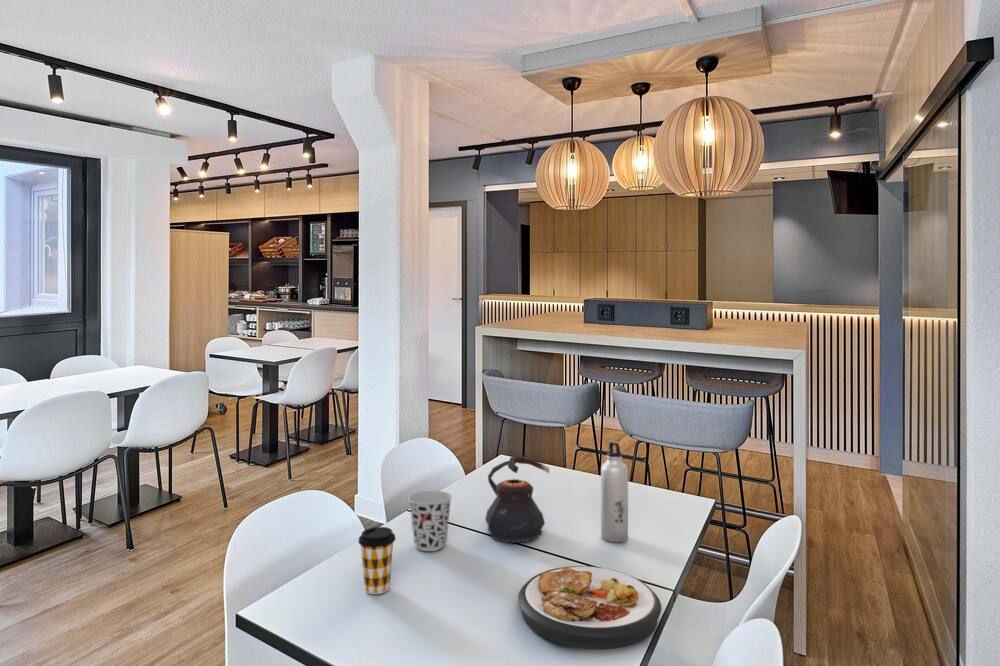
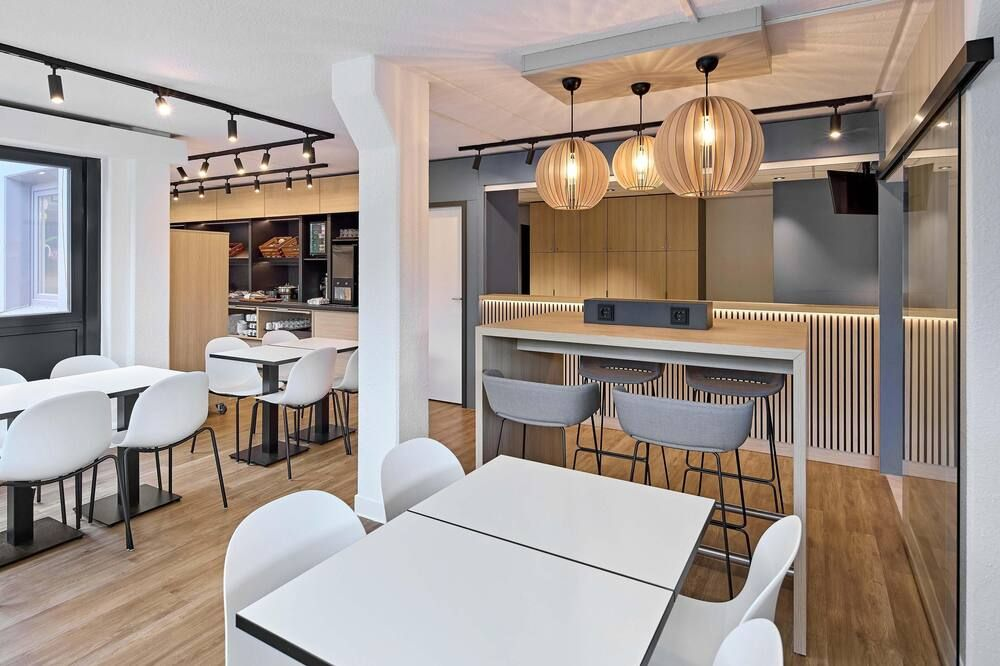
- water bottle [600,440,629,543]
- plate [517,565,662,651]
- teapot [484,454,550,544]
- coffee cup [357,526,397,595]
- cup [407,490,453,552]
